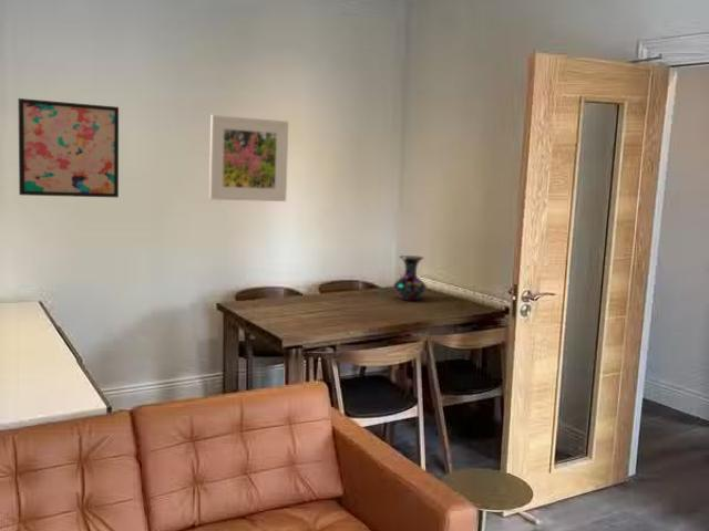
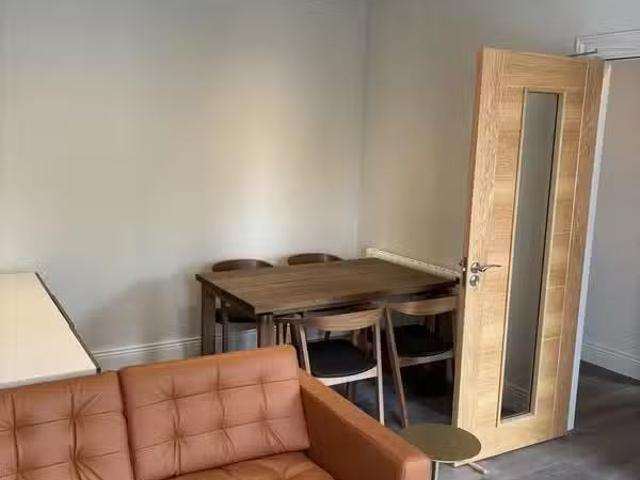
- vase [392,254,428,301]
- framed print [208,114,289,202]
- wall art [17,97,120,199]
